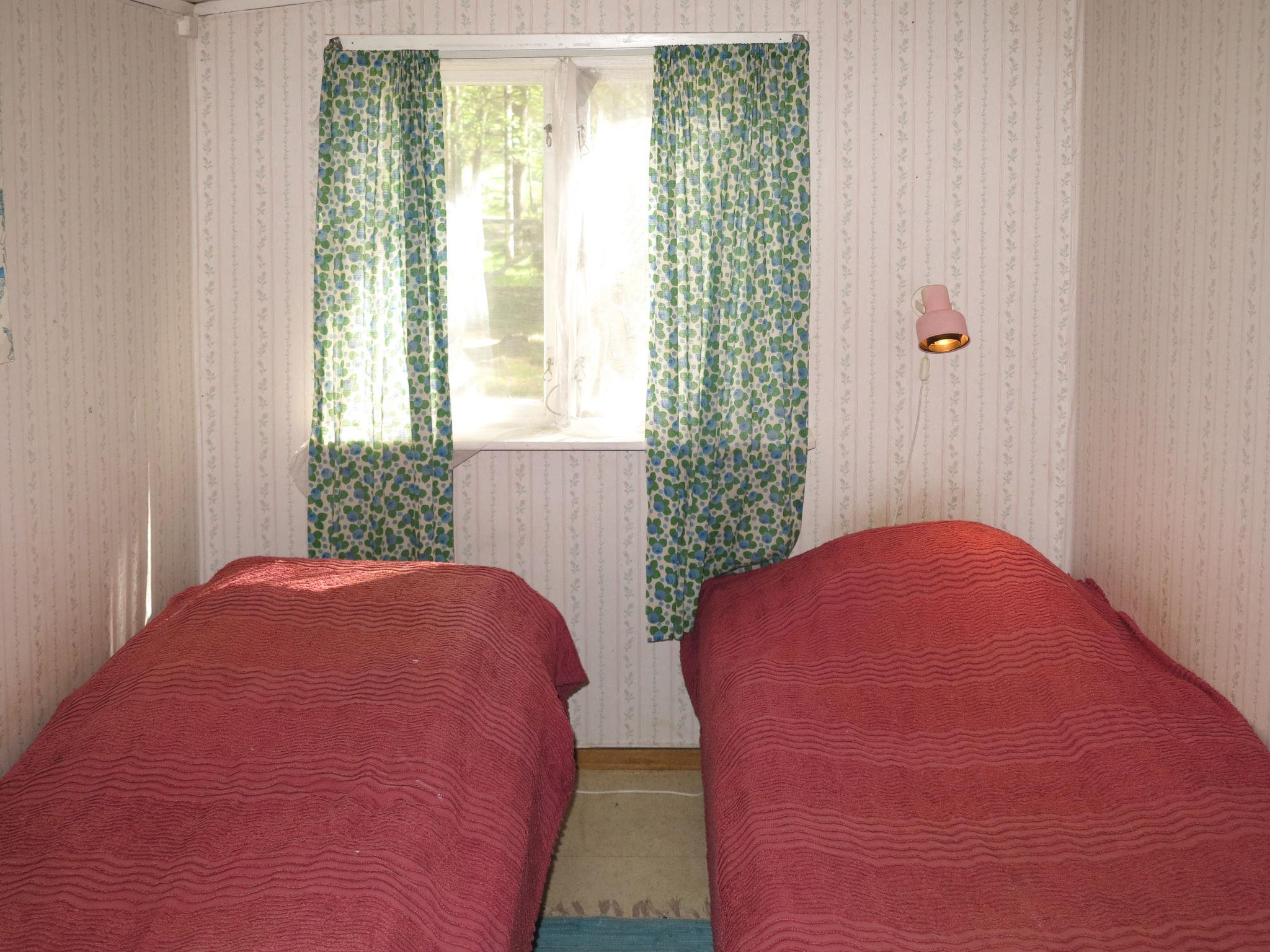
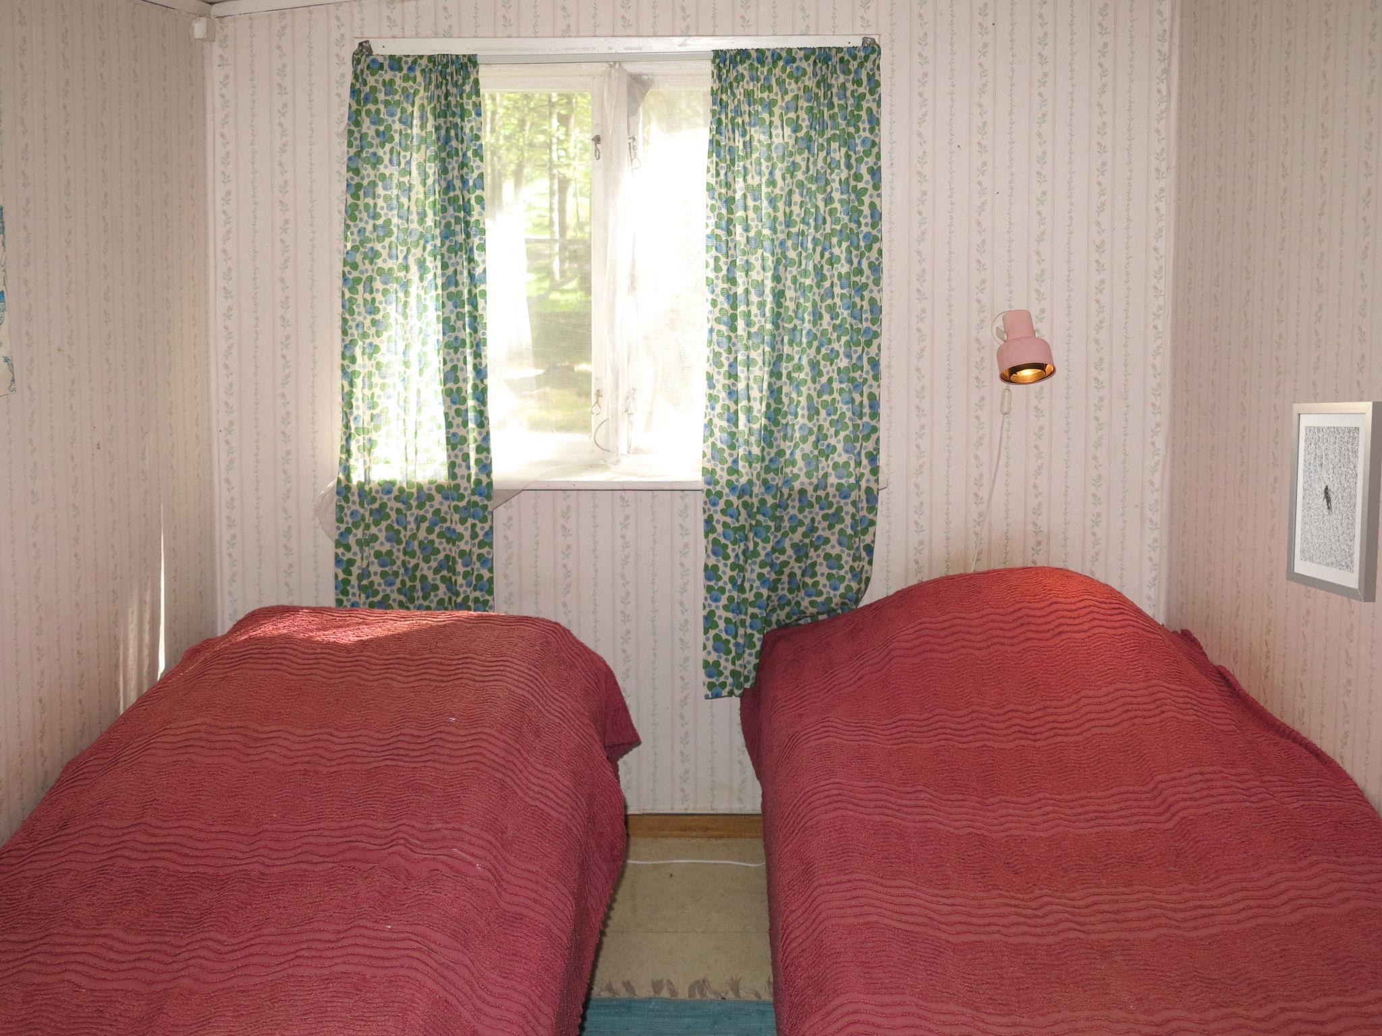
+ wall art [1285,400,1382,603]
